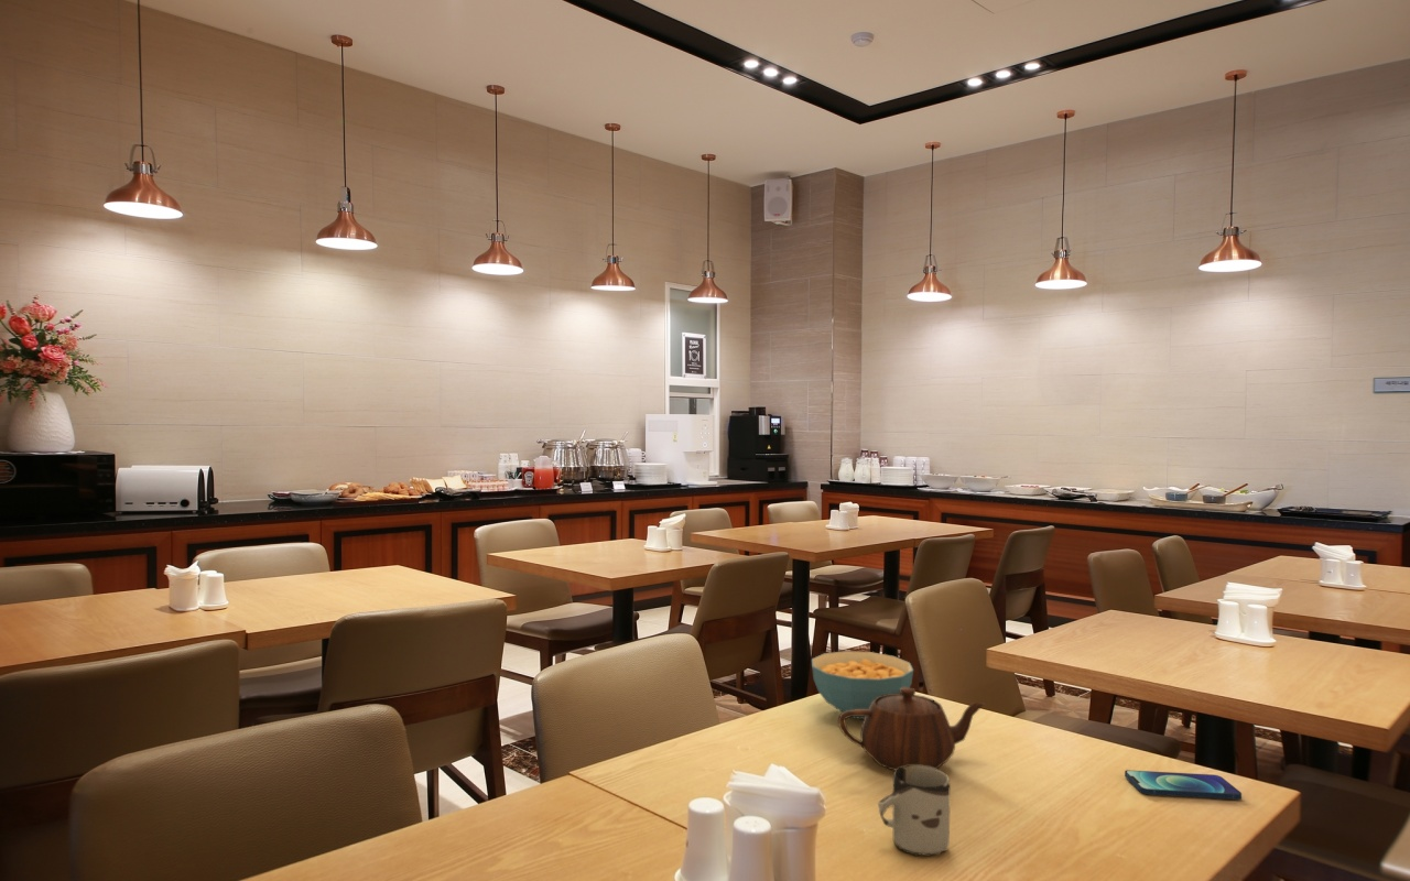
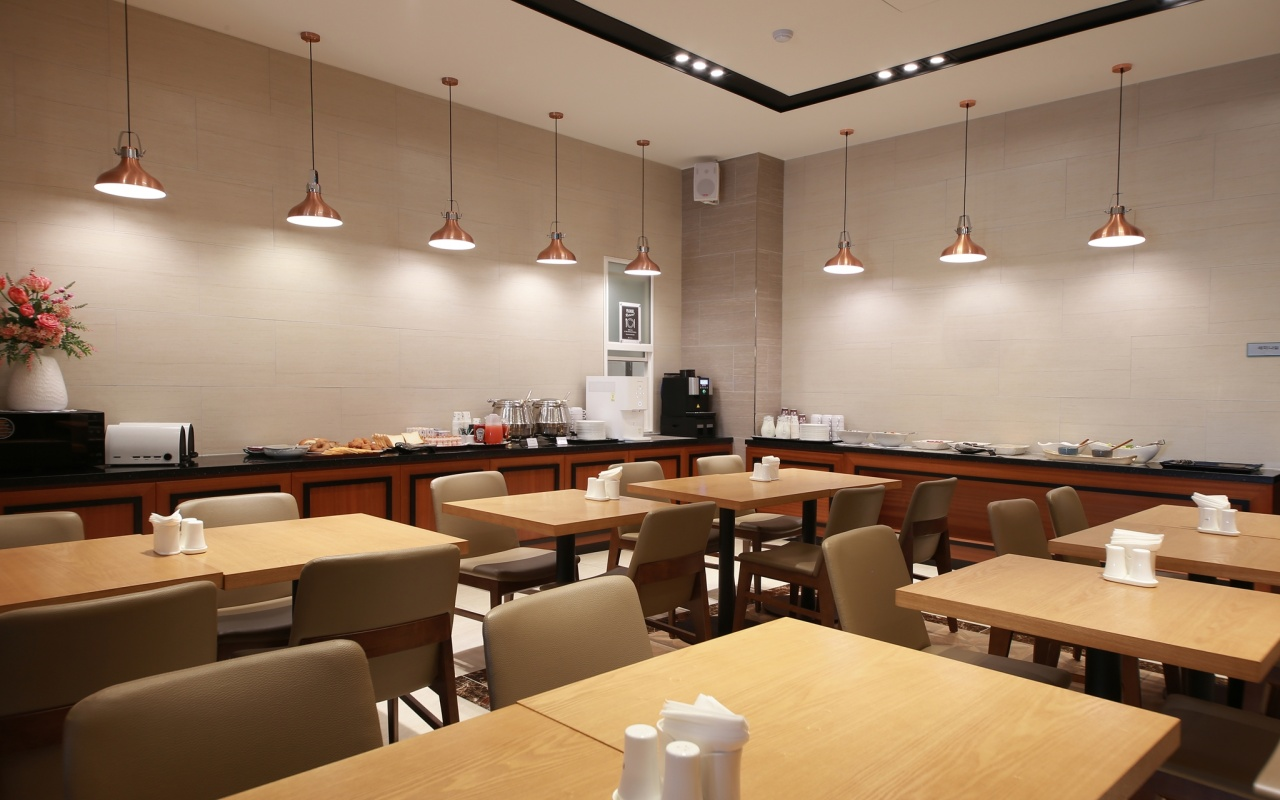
- smartphone [1124,769,1243,801]
- cup [877,765,951,858]
- cereal bowl [811,650,914,720]
- teapot [837,687,986,771]
